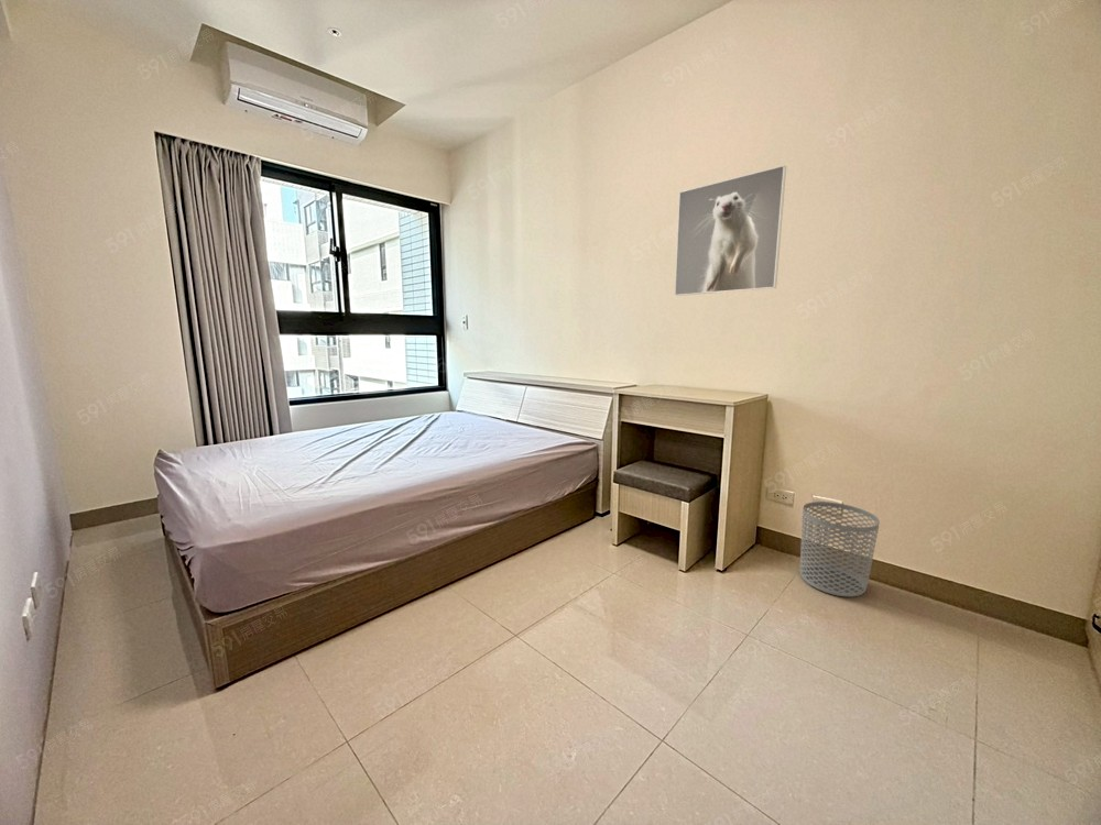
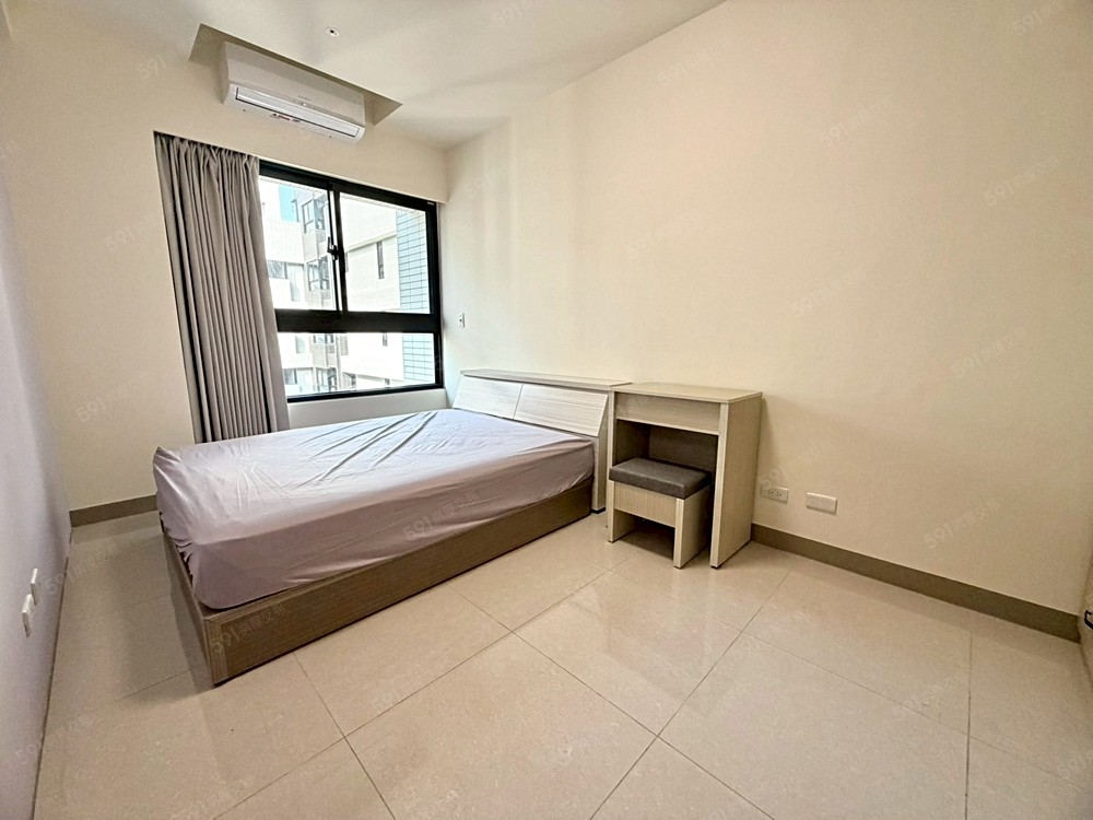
- waste bin [799,501,881,598]
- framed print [674,164,787,297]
